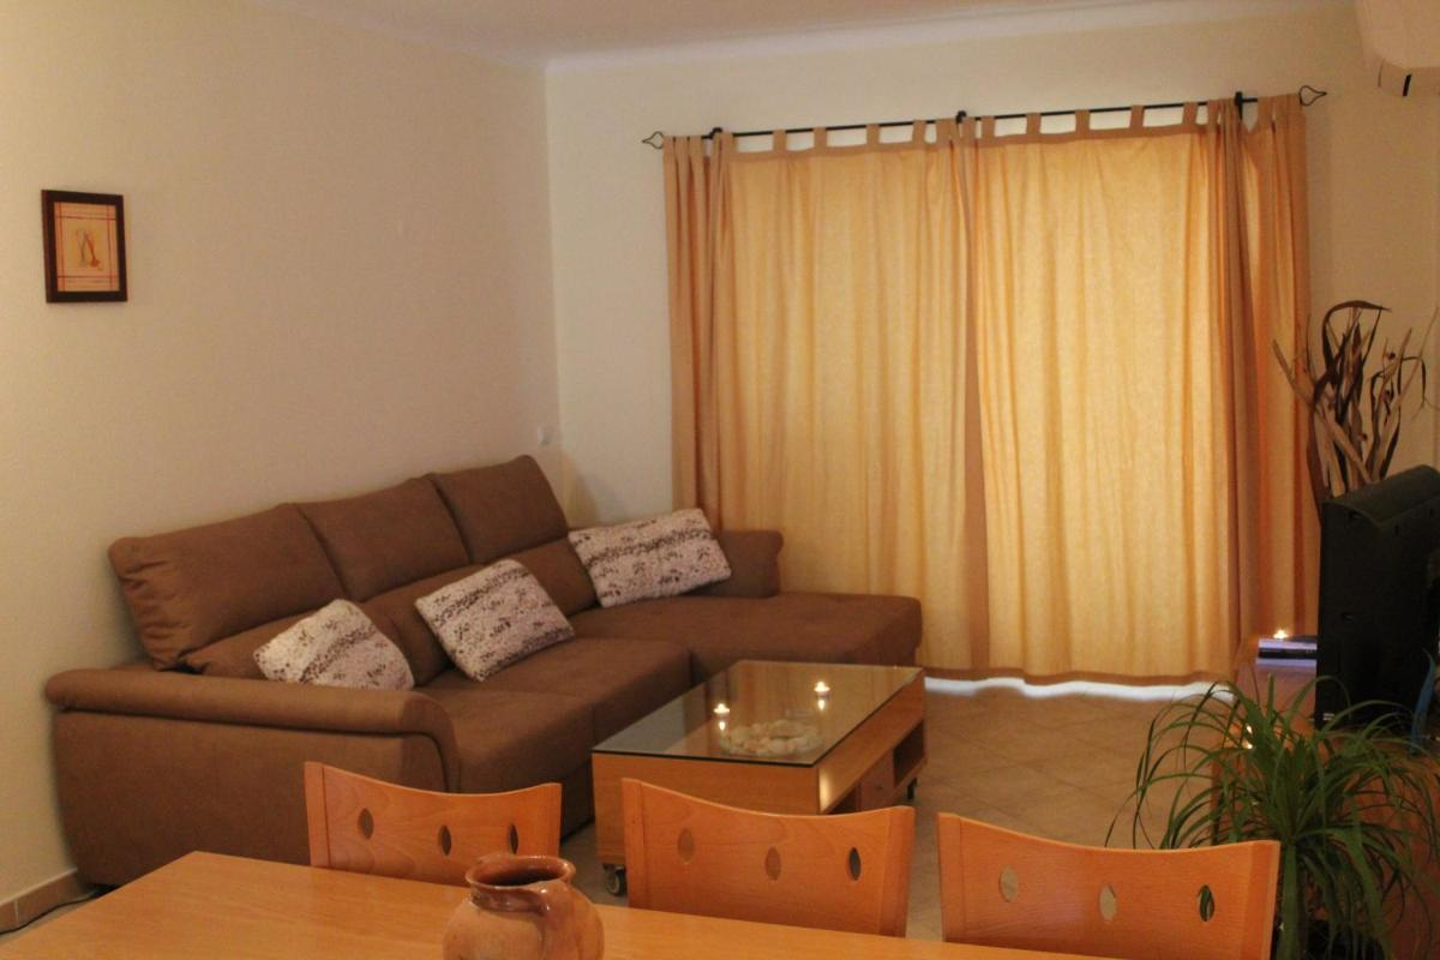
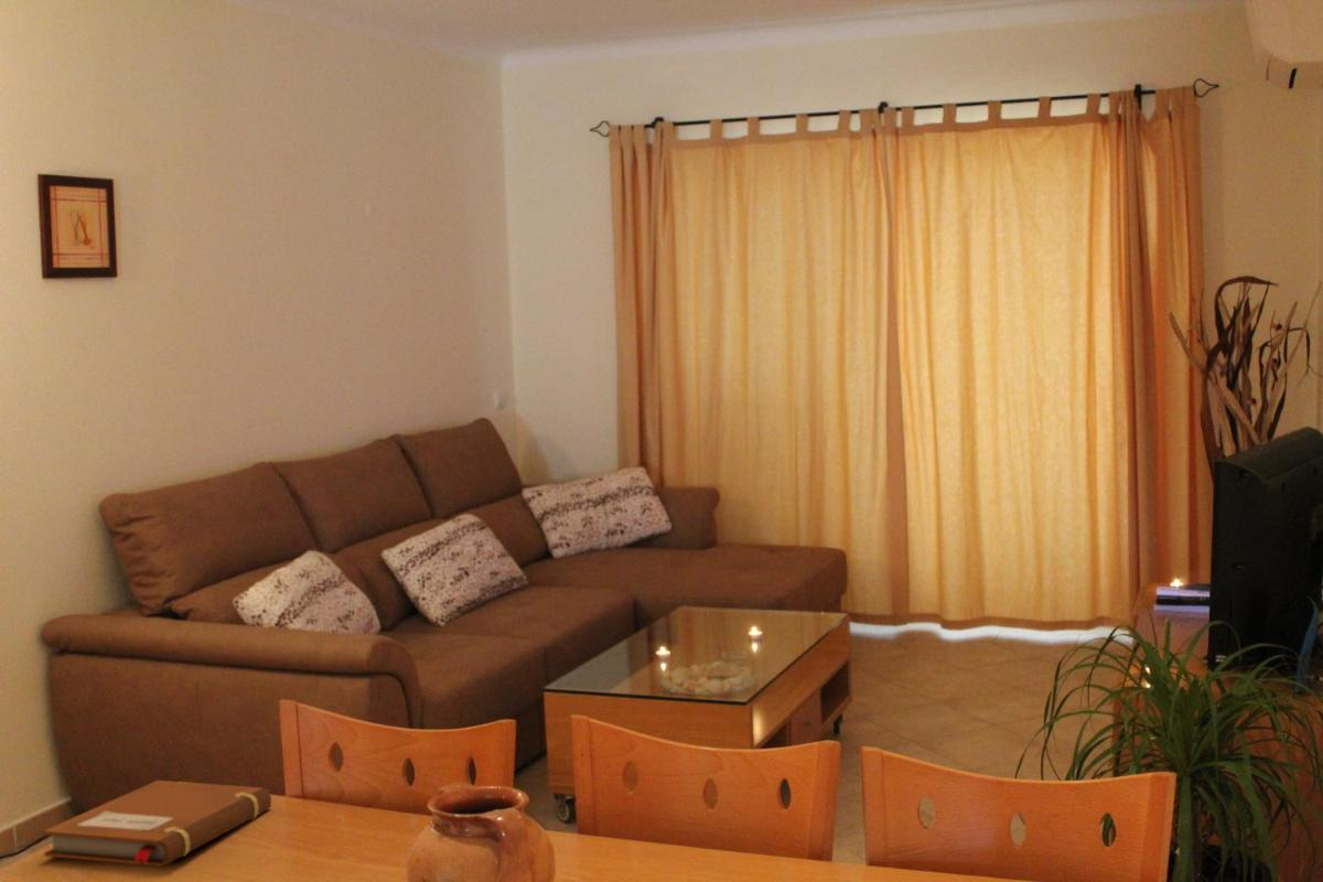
+ notebook [42,779,272,868]
